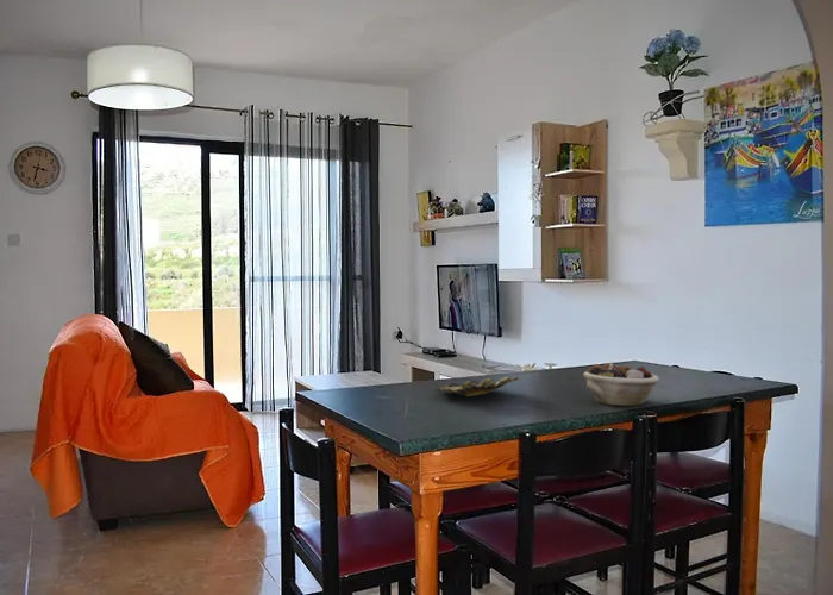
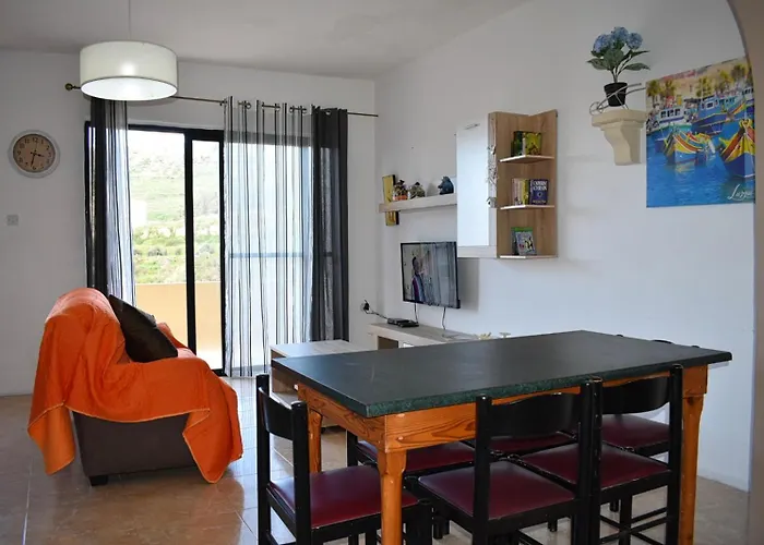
- bowl [432,375,520,397]
- succulent planter [583,361,660,407]
